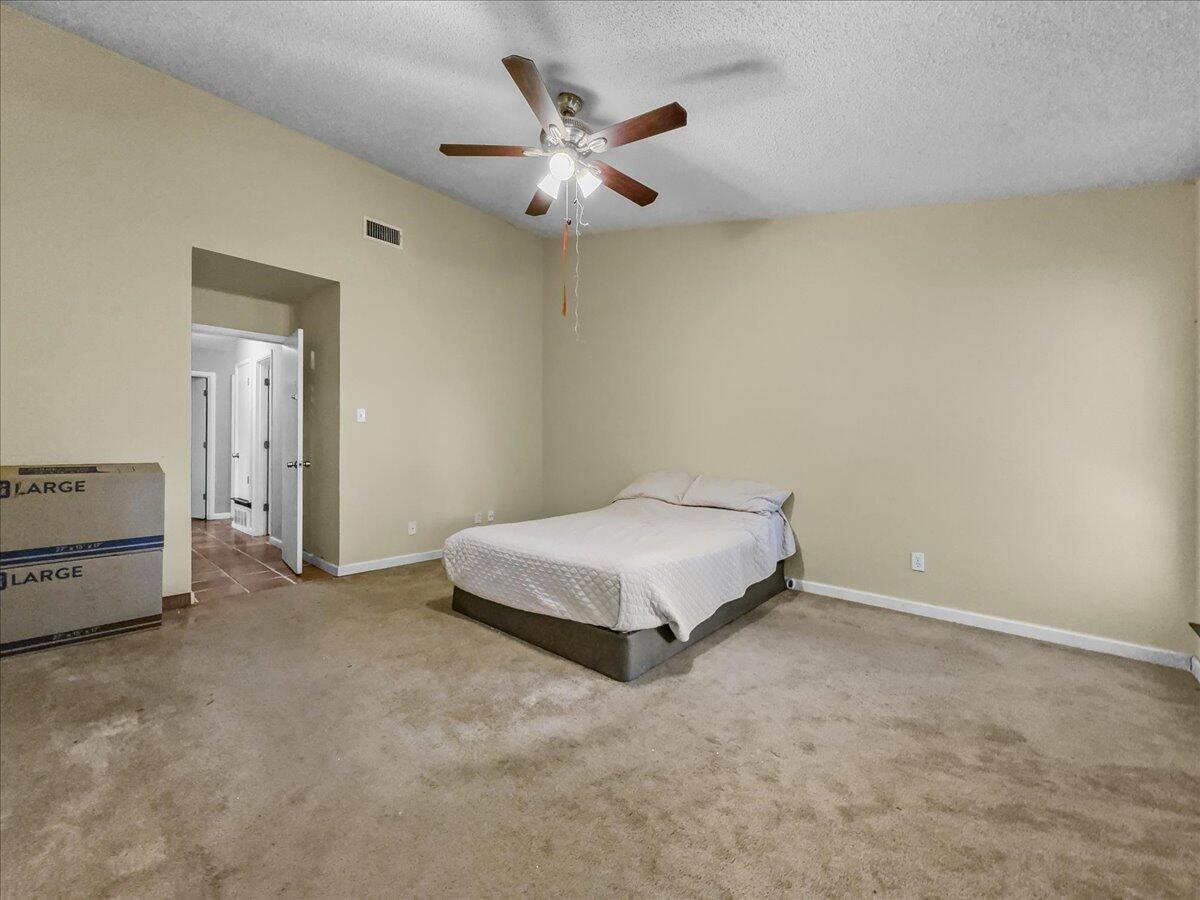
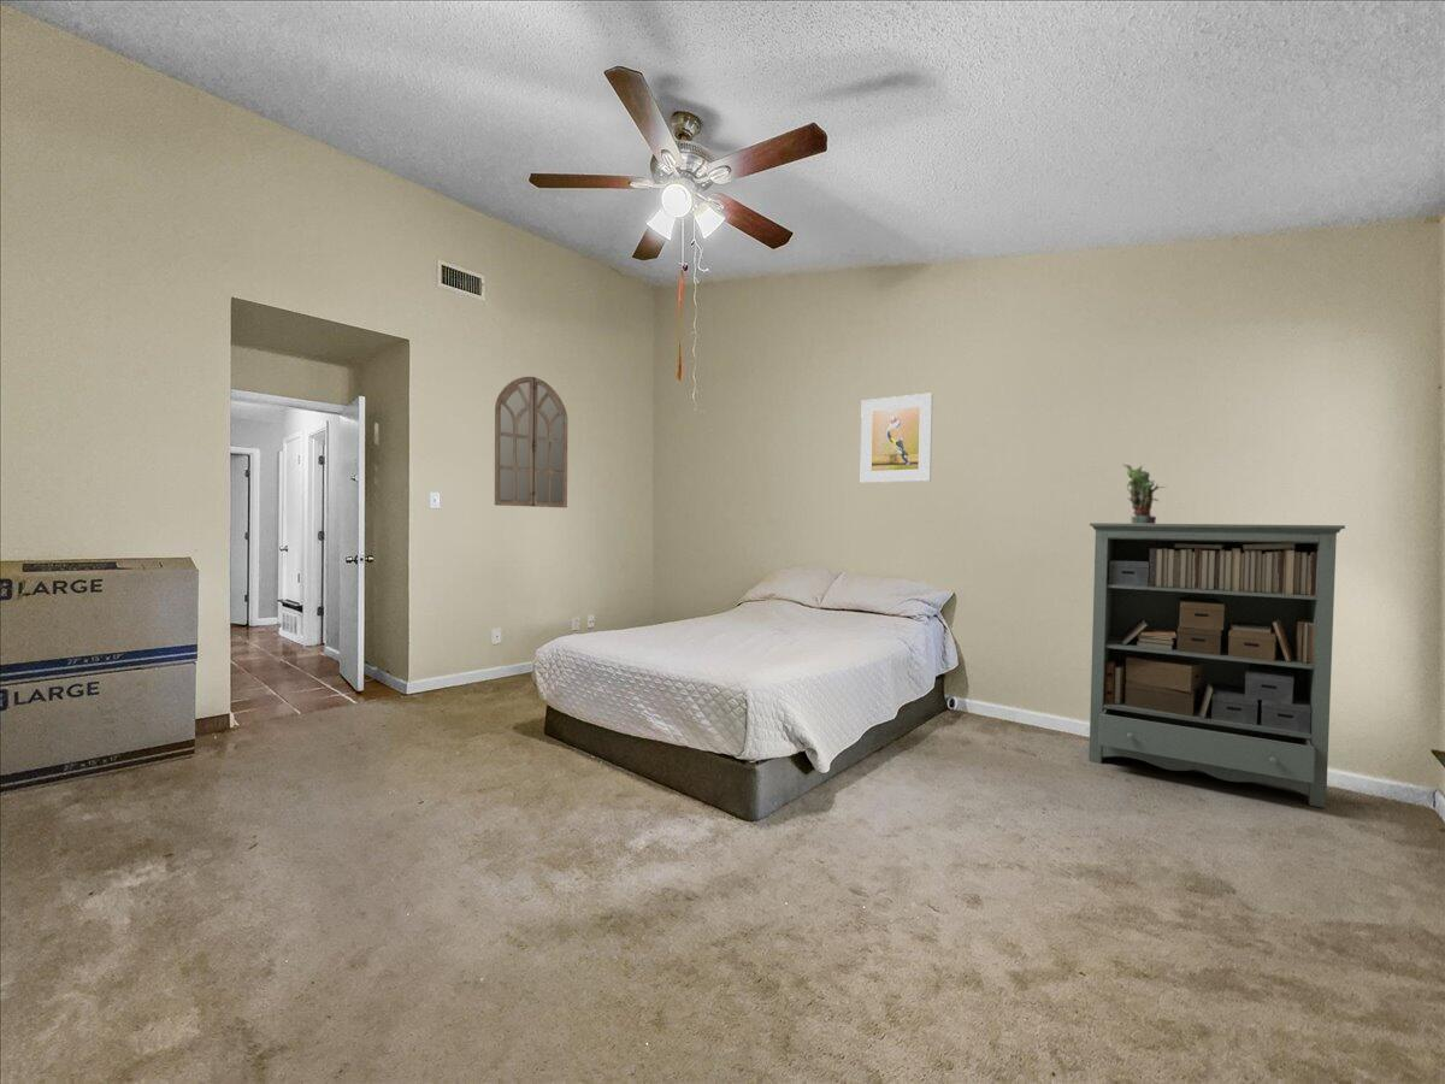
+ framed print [860,391,934,484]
+ bookshelf [1087,522,1346,809]
+ home mirror [494,376,568,508]
+ potted plant [1122,463,1168,524]
